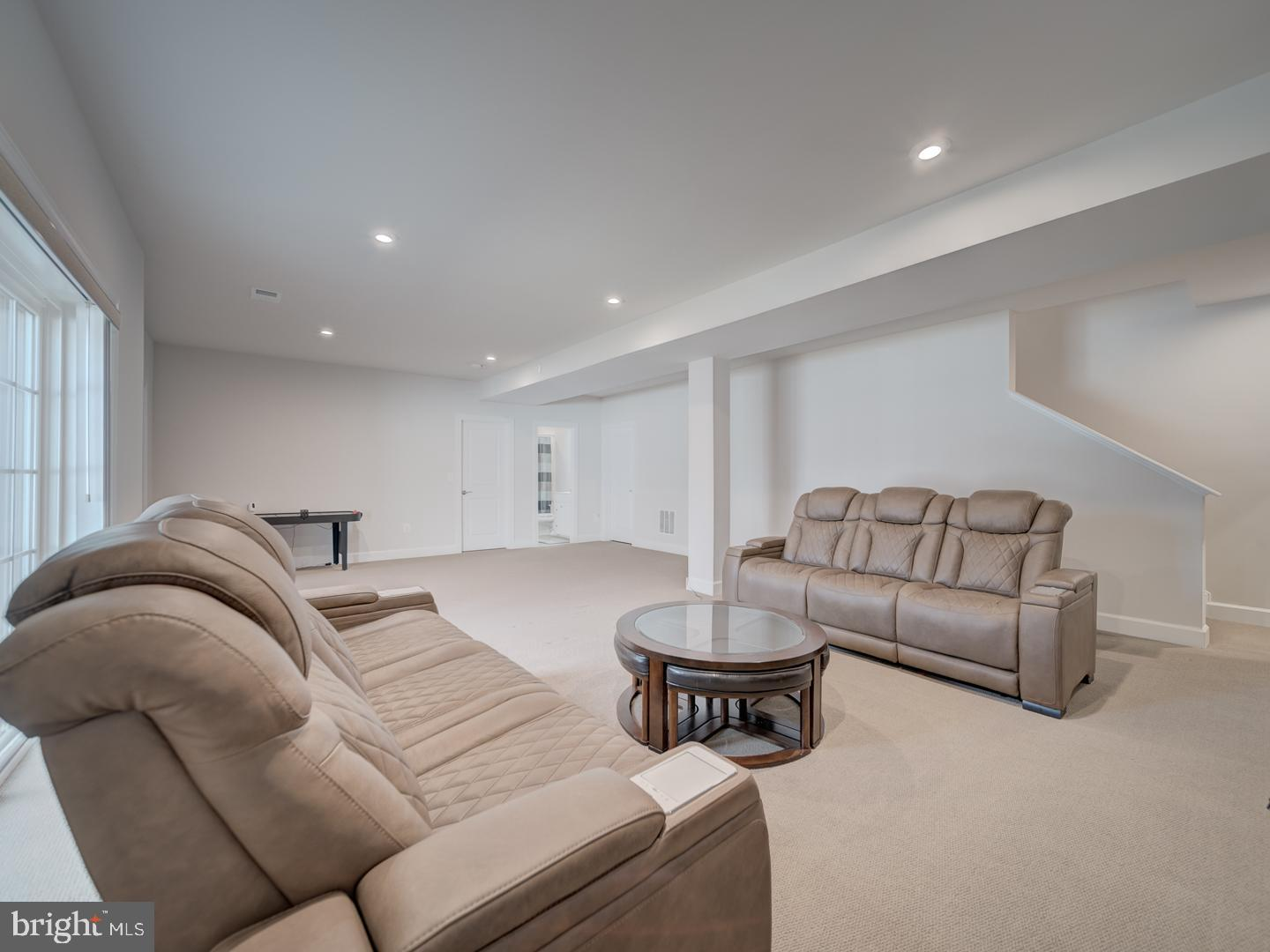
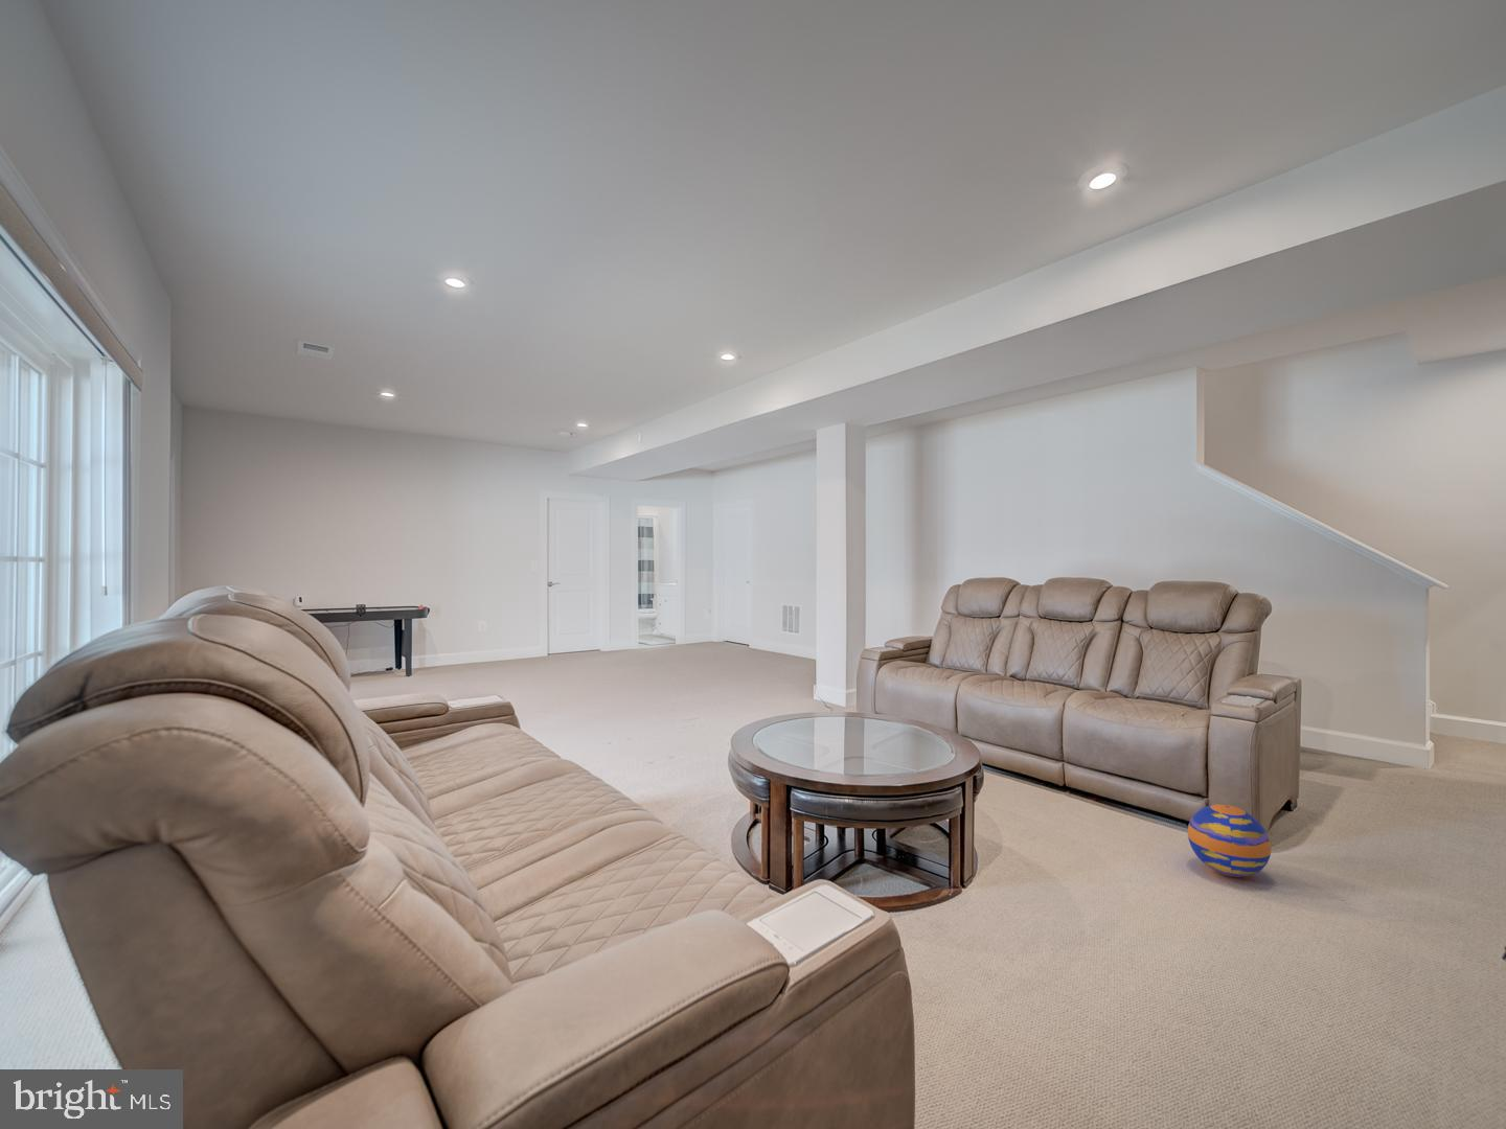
+ ball [1187,804,1271,878]
